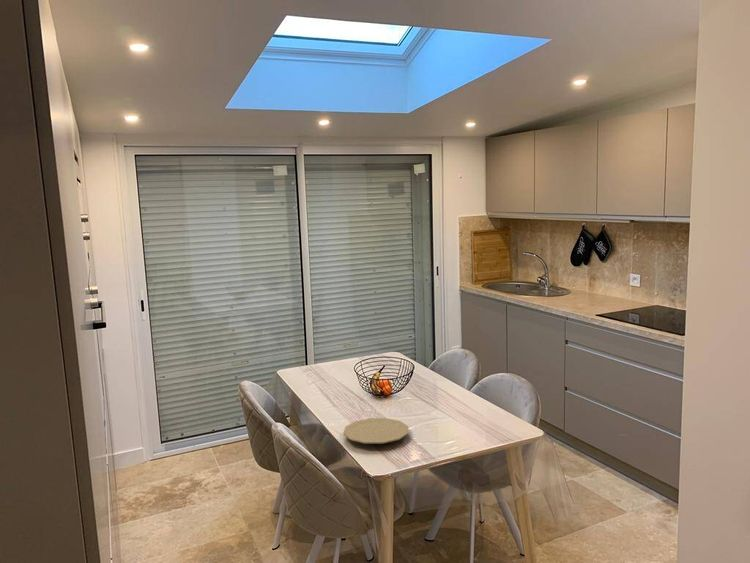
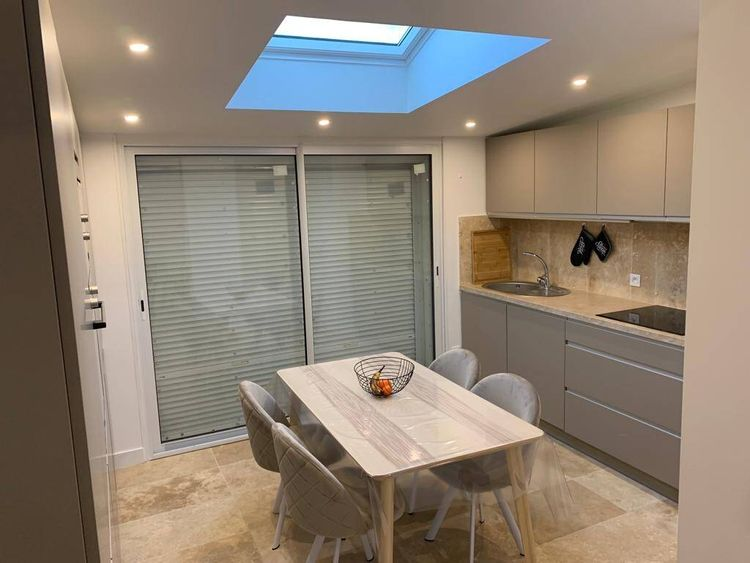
- plate [342,417,409,445]
